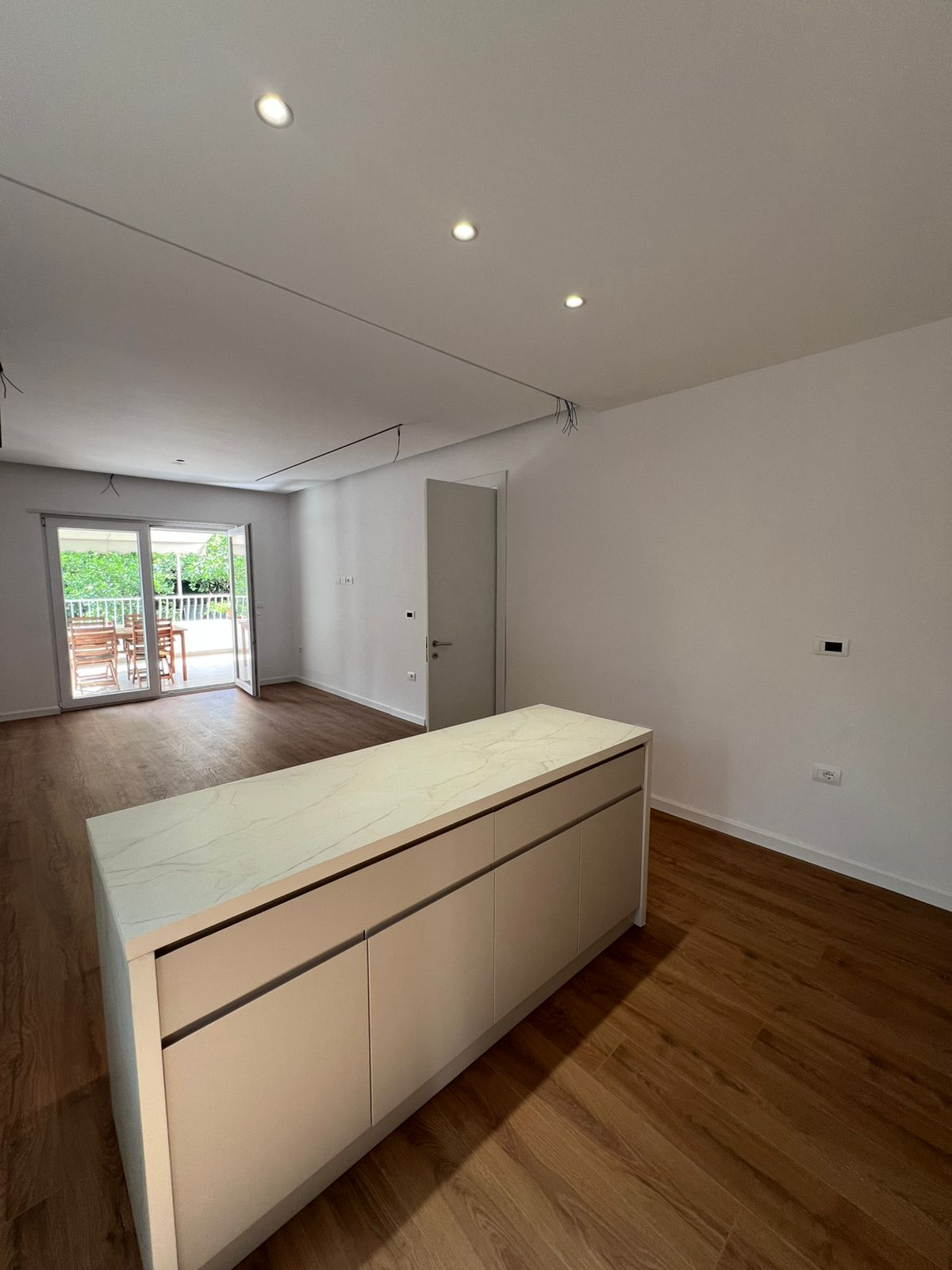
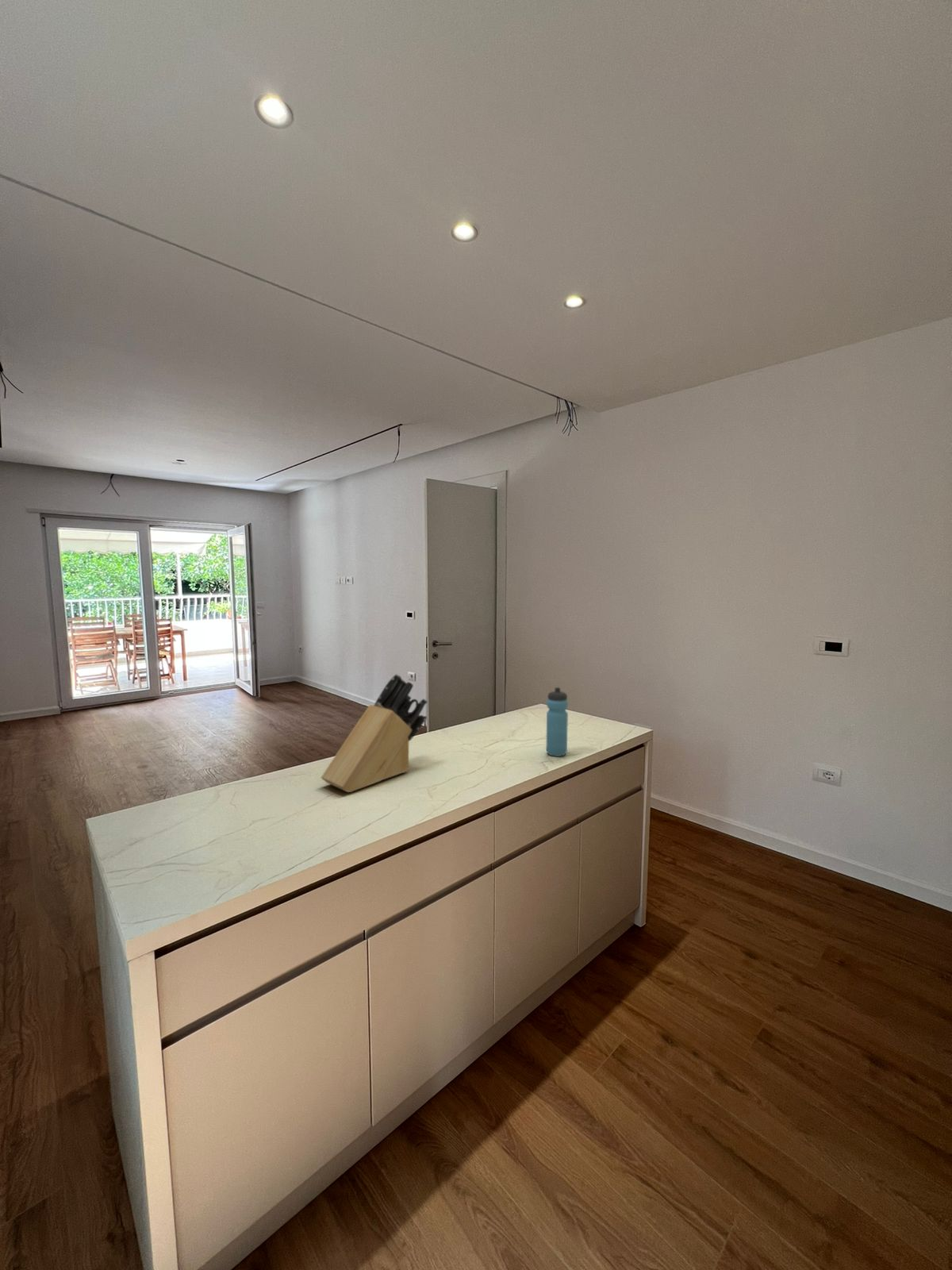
+ knife block [321,673,428,793]
+ water bottle [545,687,569,757]
